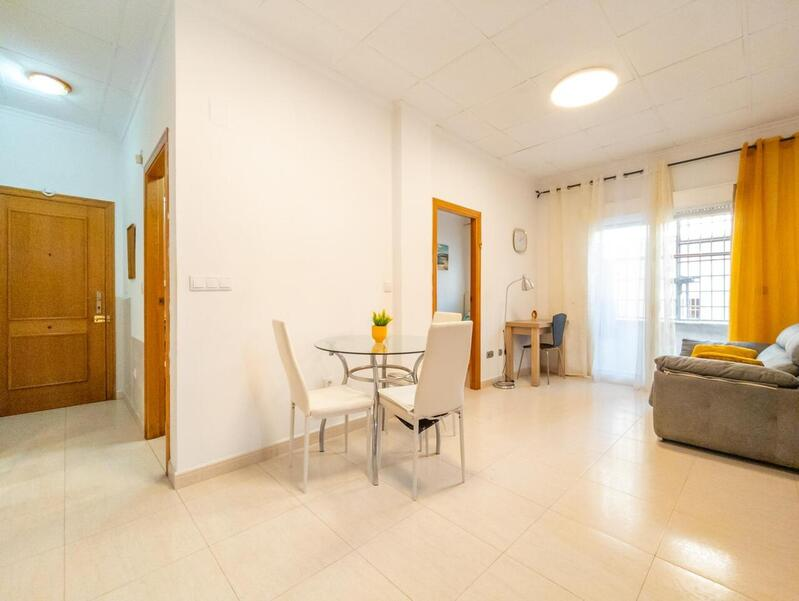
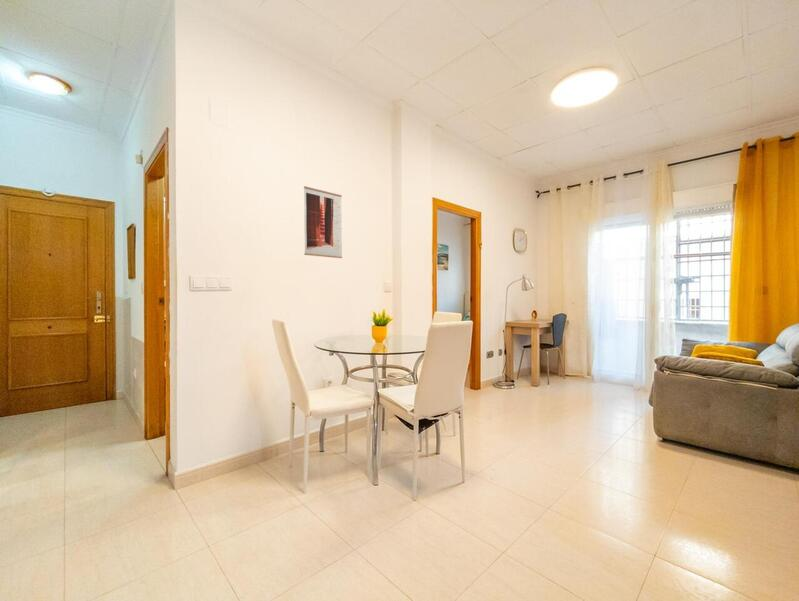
+ wall art [303,185,343,259]
